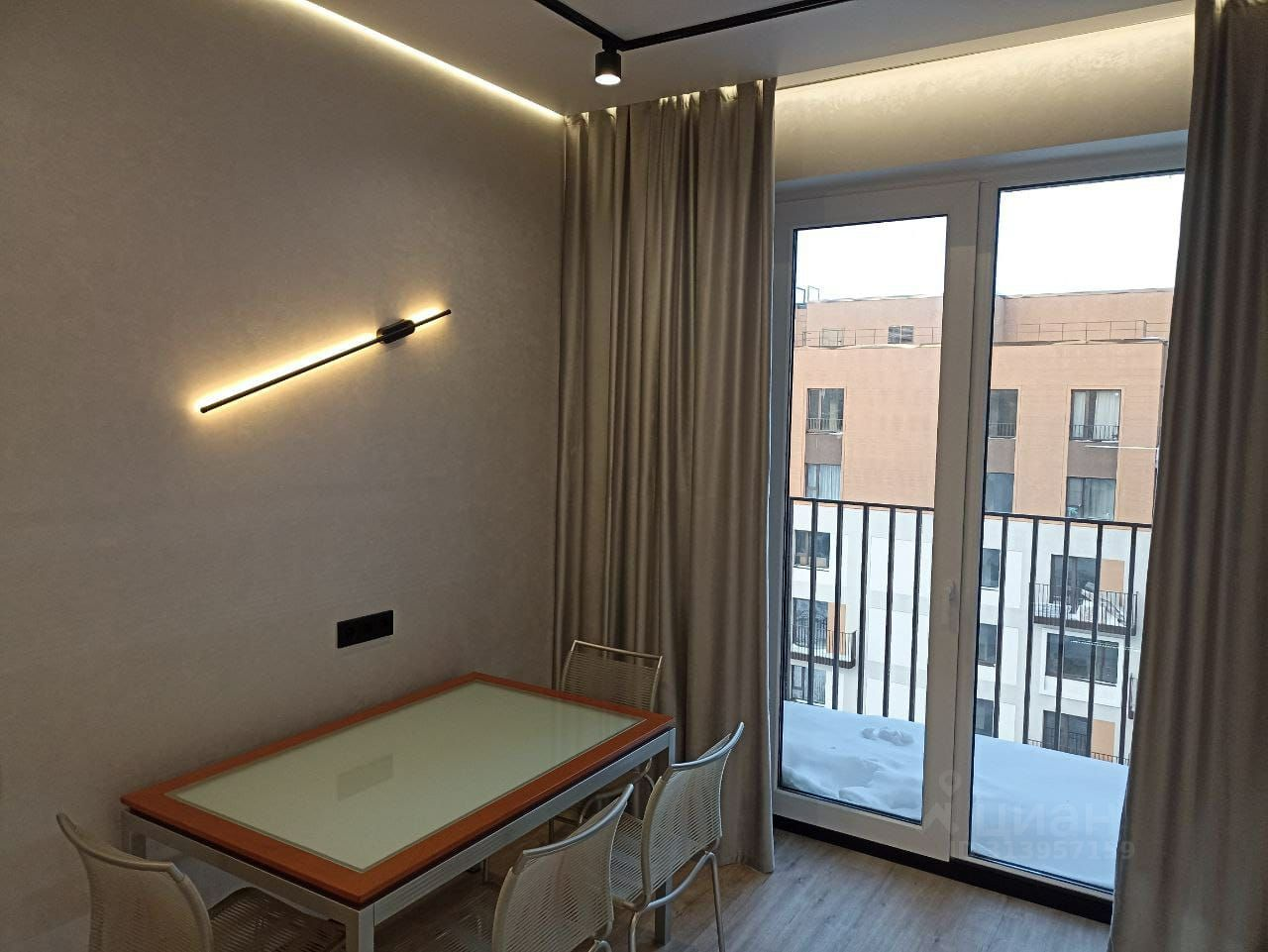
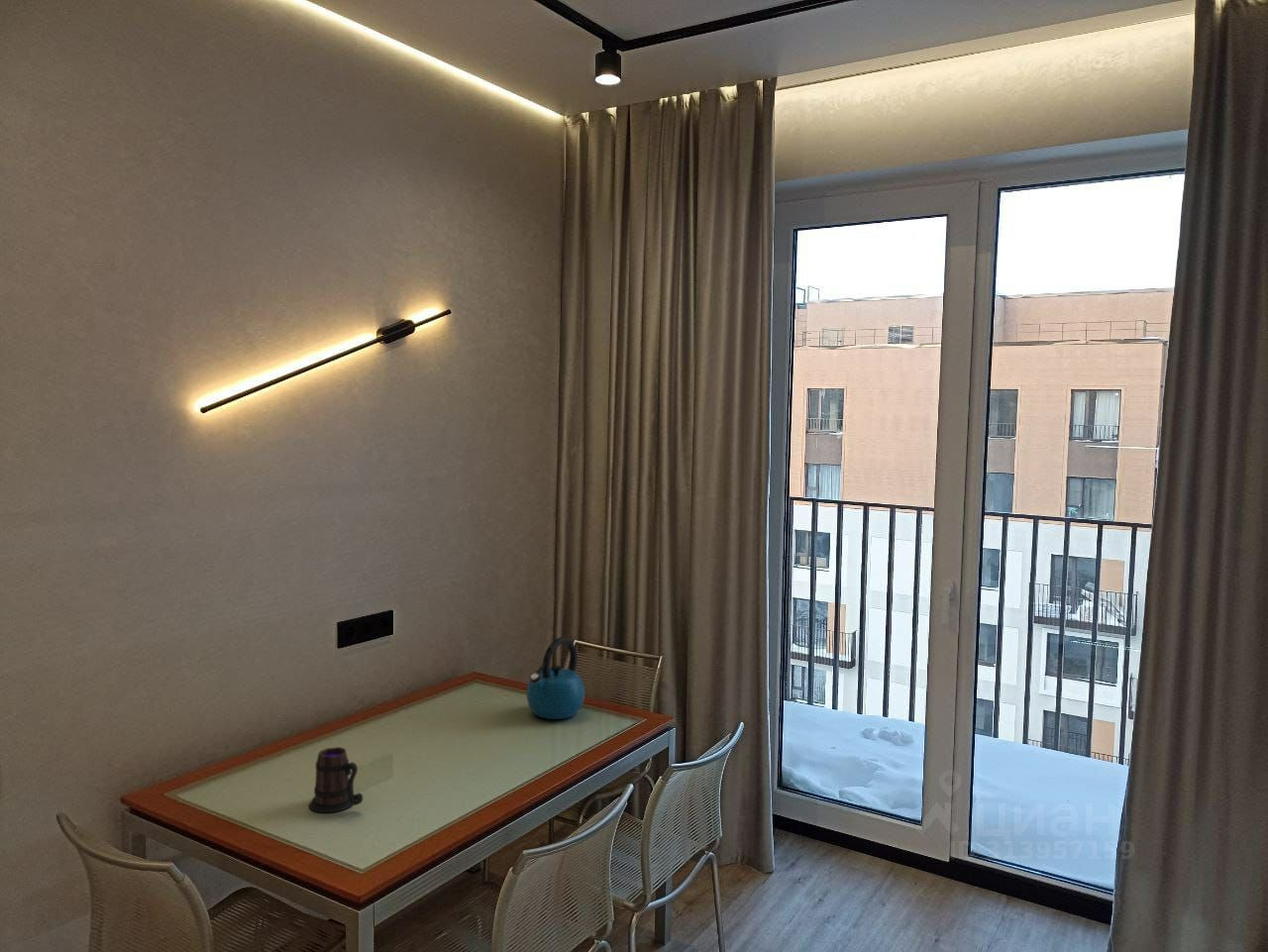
+ mug [308,746,364,813]
+ kettle [526,636,585,720]
